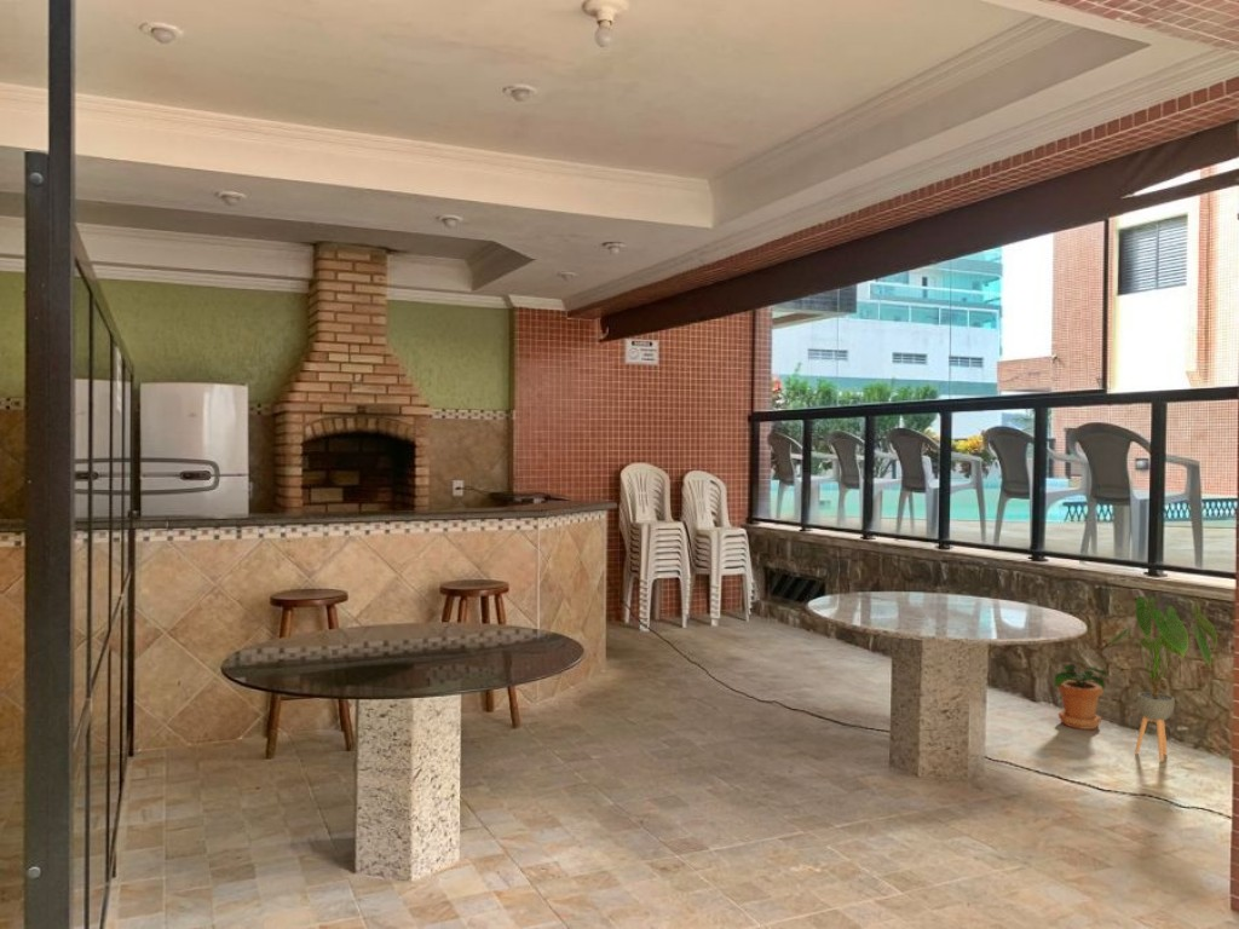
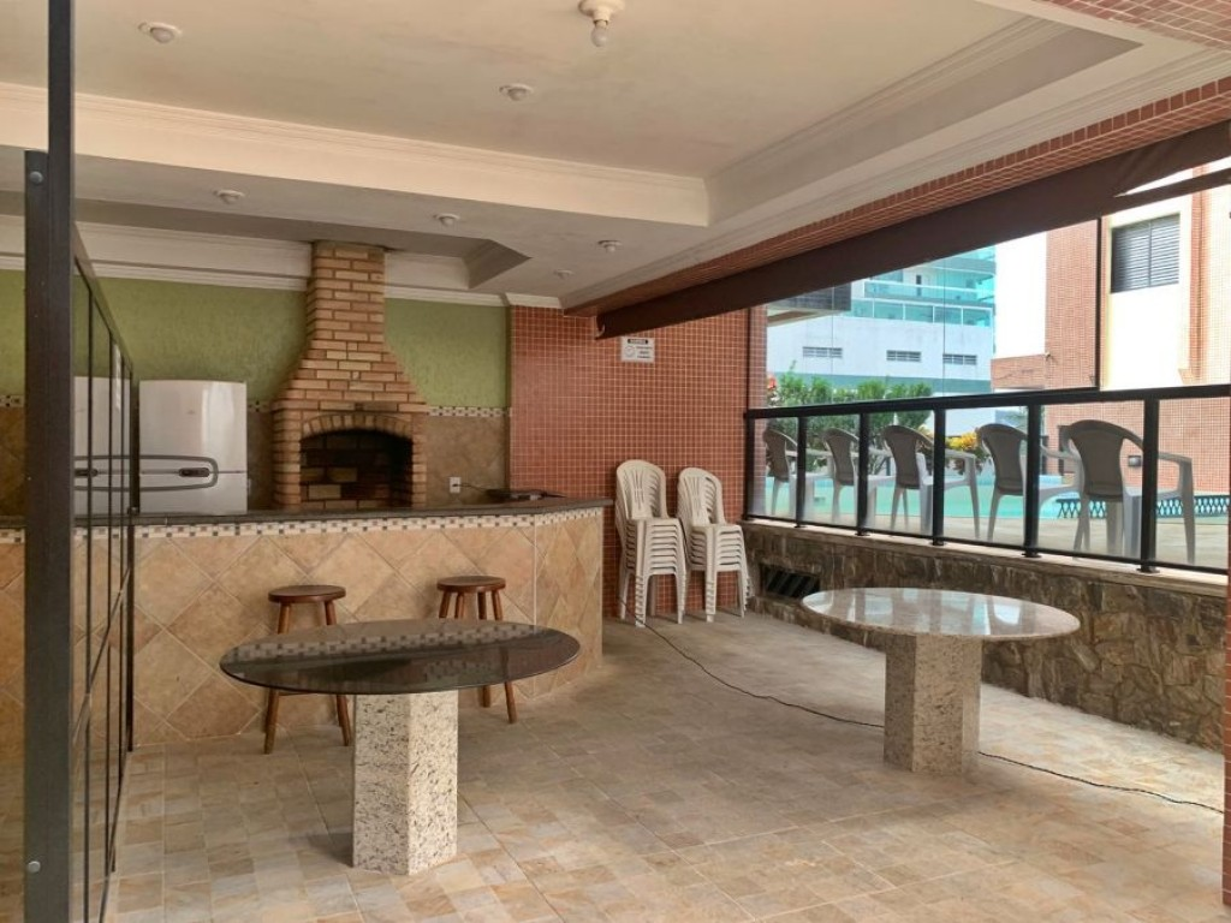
- house plant [1103,595,1218,762]
- potted plant [1053,663,1108,731]
